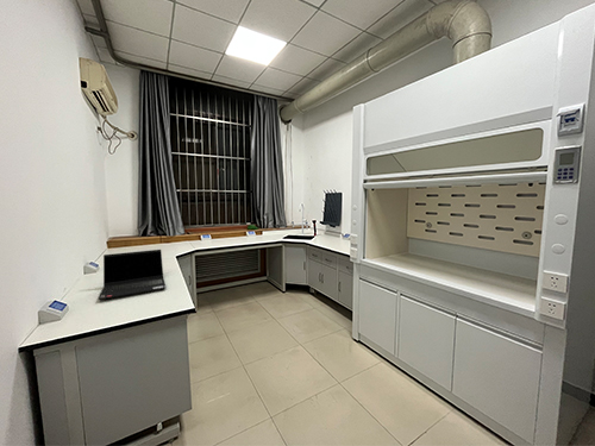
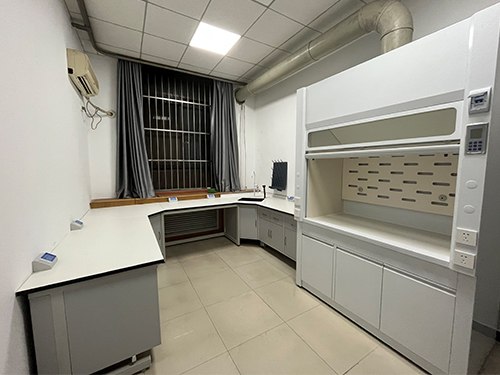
- laptop computer [98,249,167,301]
